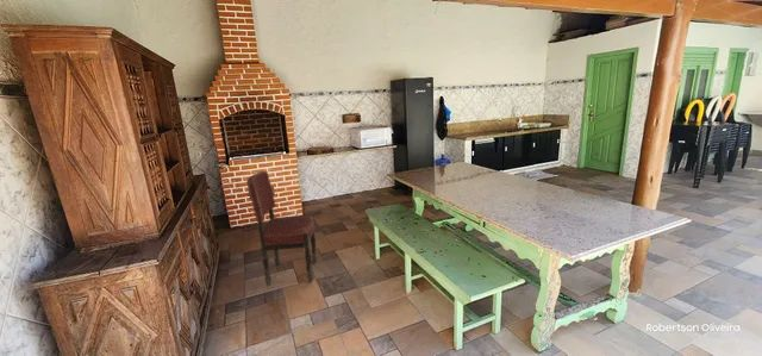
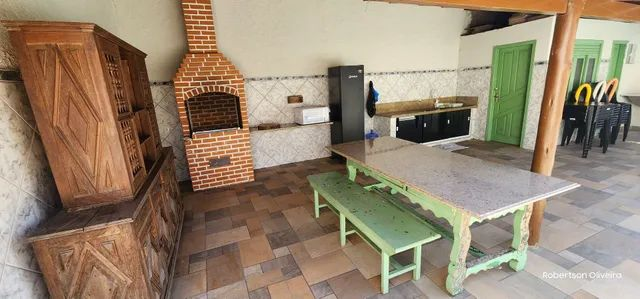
- dining chair [245,170,319,287]
